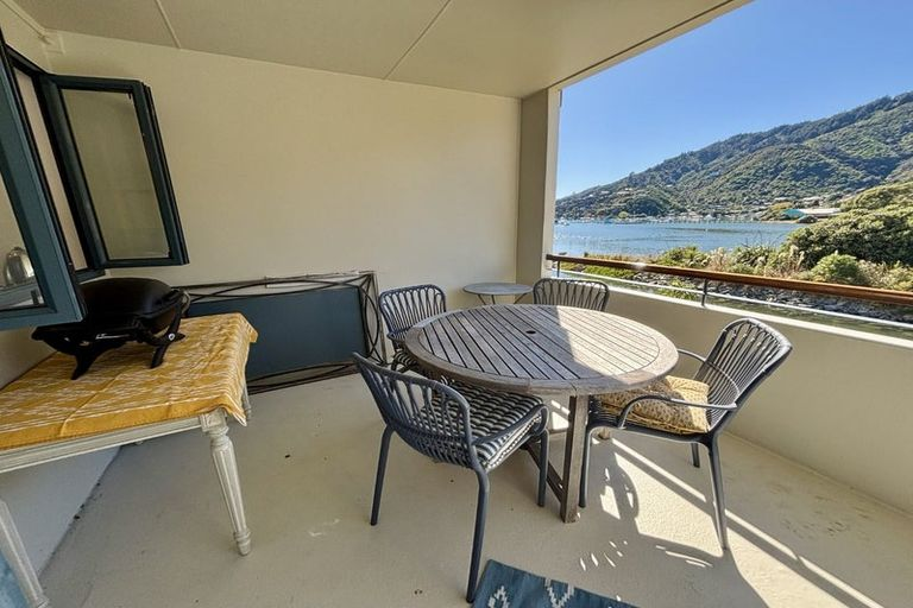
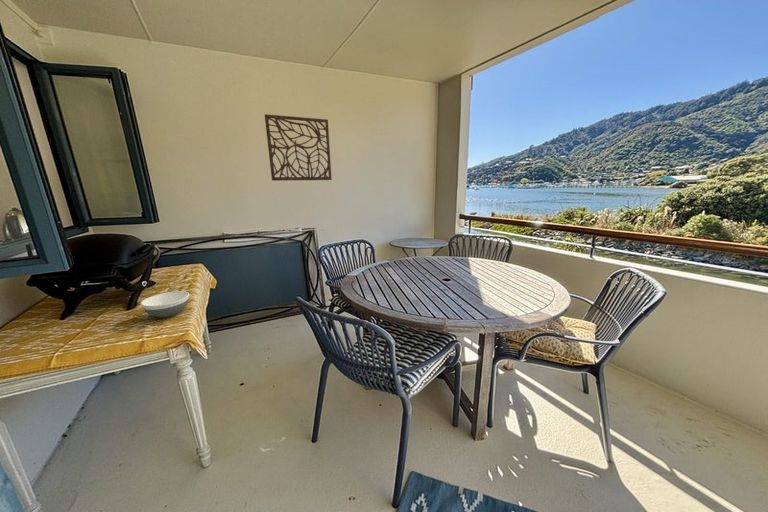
+ bowl [140,290,190,319]
+ decorative wall panel [264,113,333,182]
